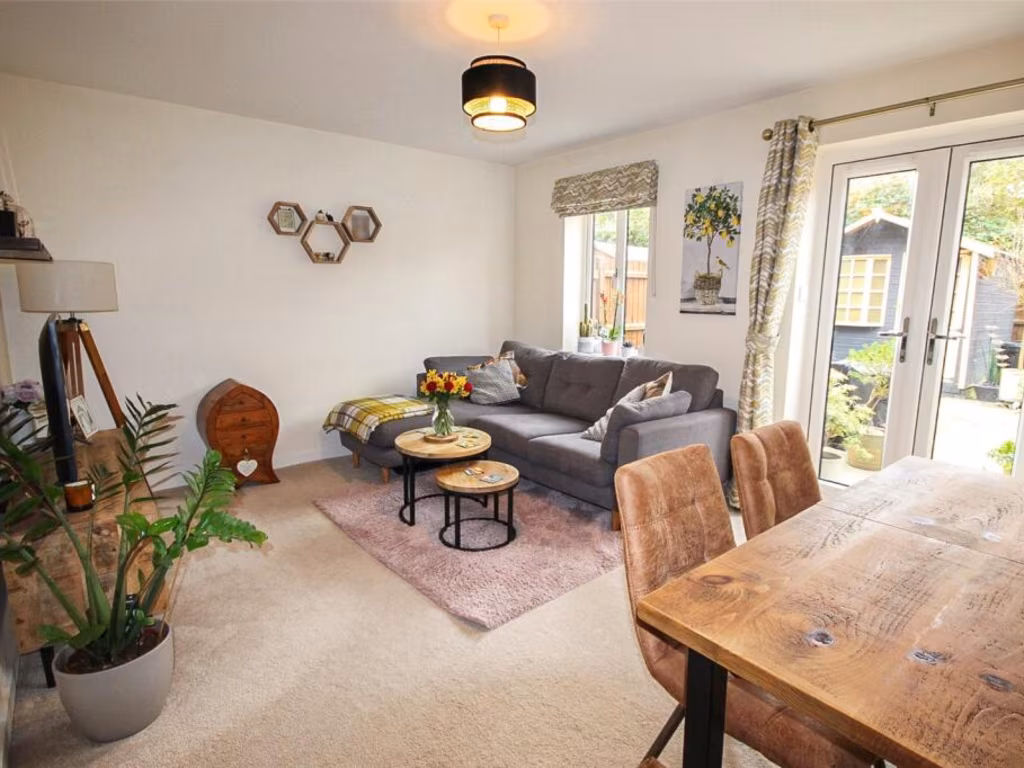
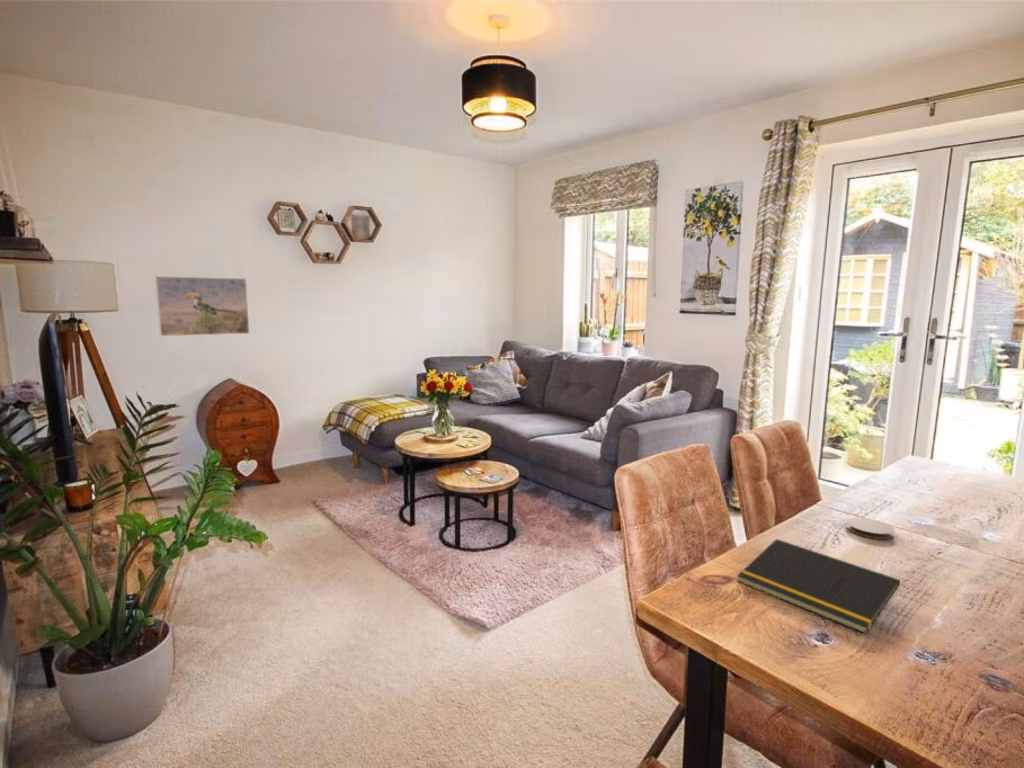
+ coaster [845,517,896,540]
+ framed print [154,275,251,337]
+ notepad [736,538,901,635]
